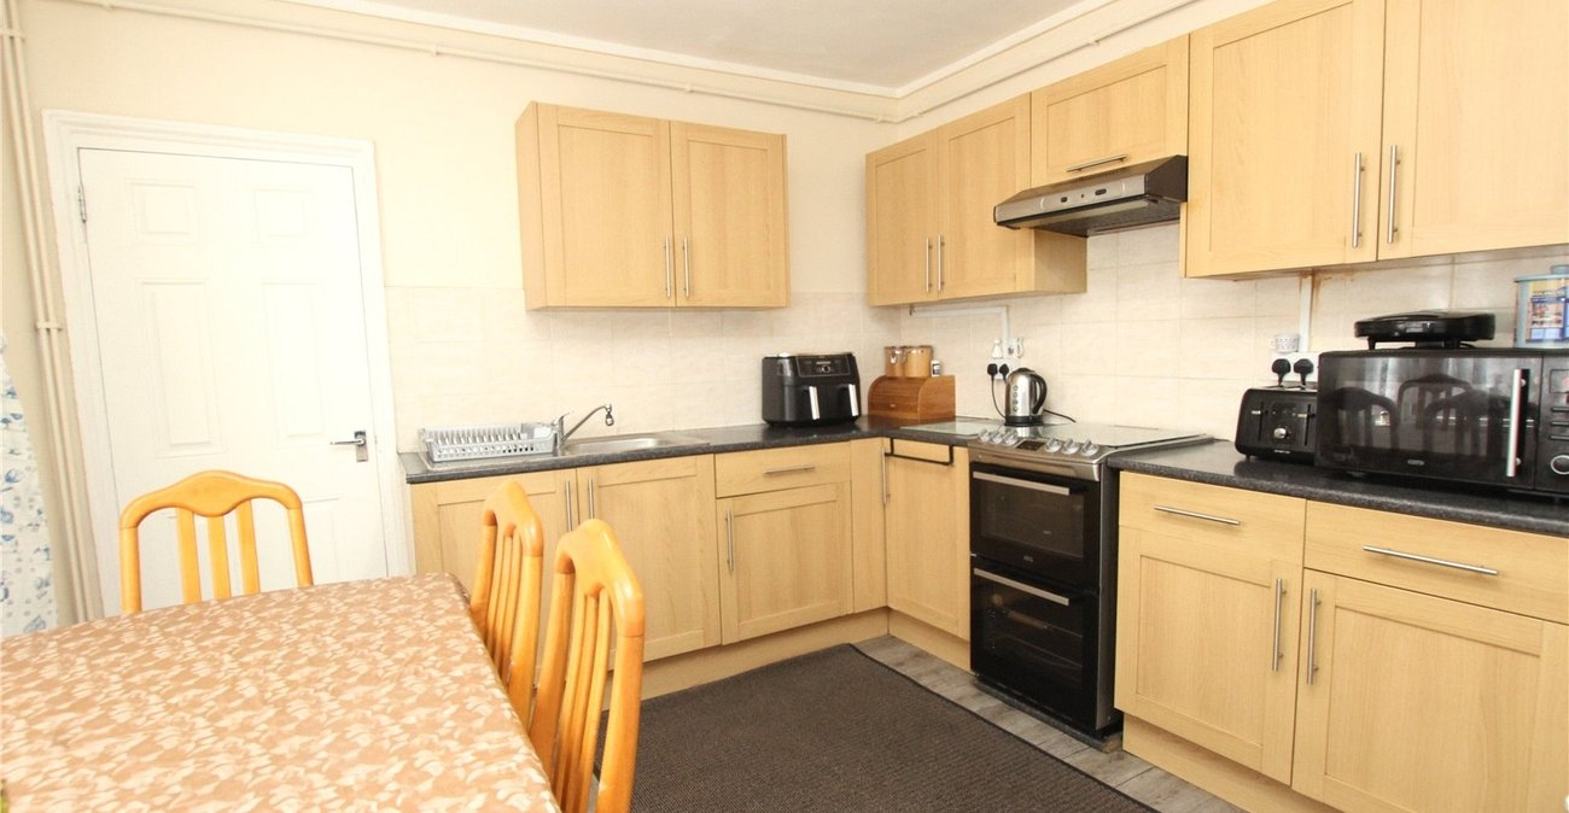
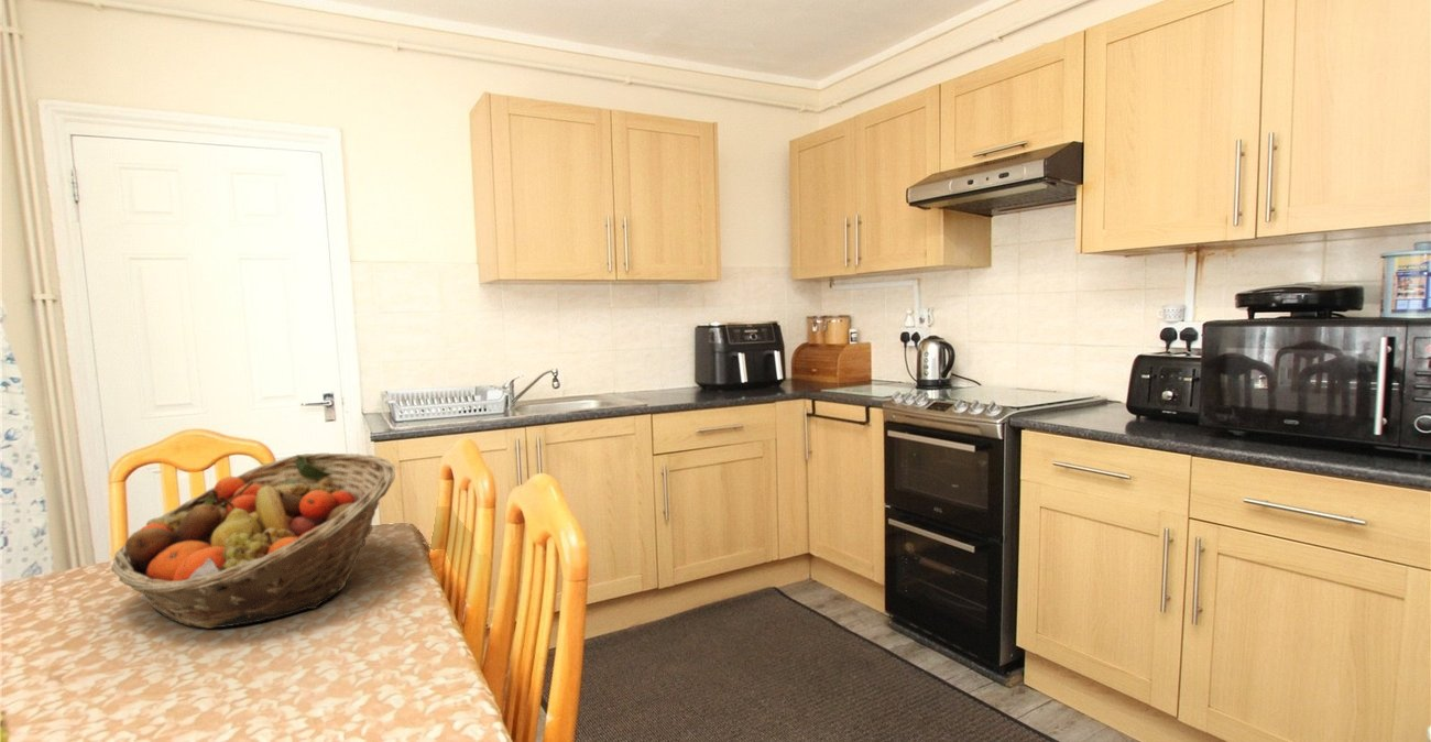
+ fruit basket [110,452,396,630]
